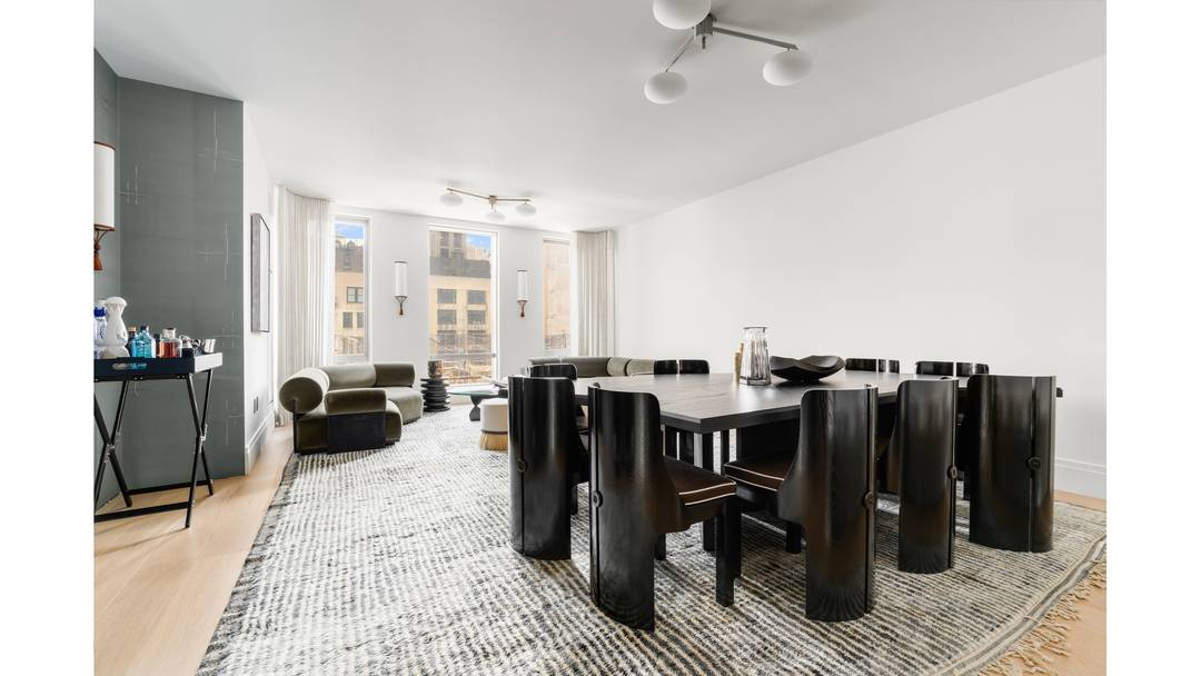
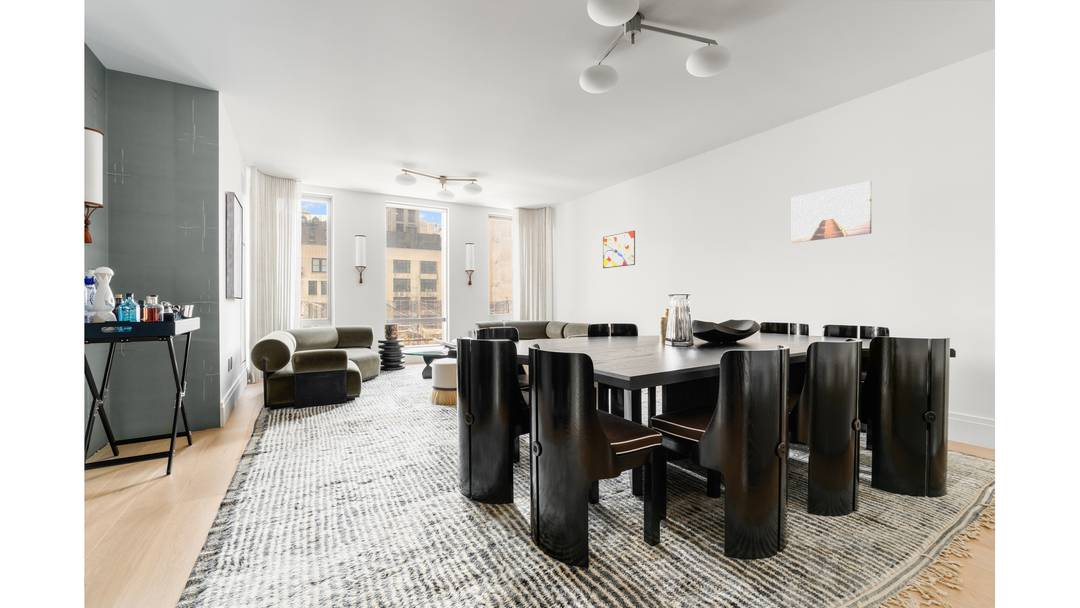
+ wall art [791,180,872,244]
+ wall art [602,230,636,269]
